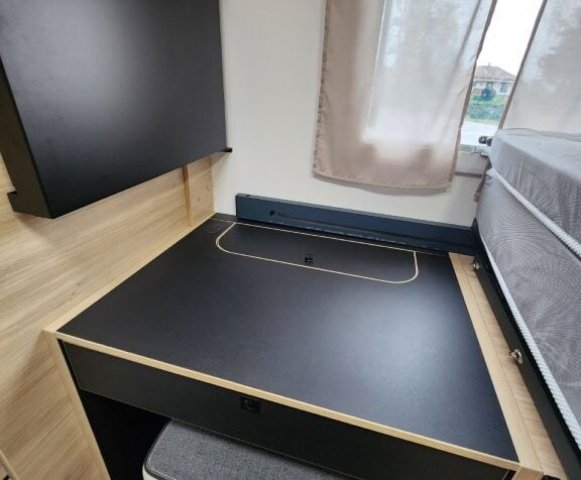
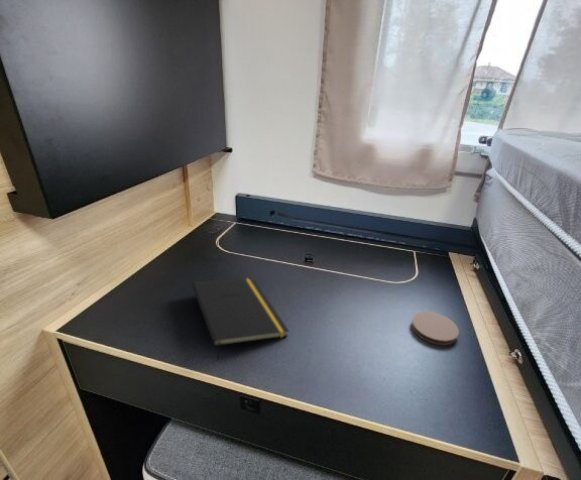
+ notepad [191,278,290,361]
+ coaster [410,311,460,346]
